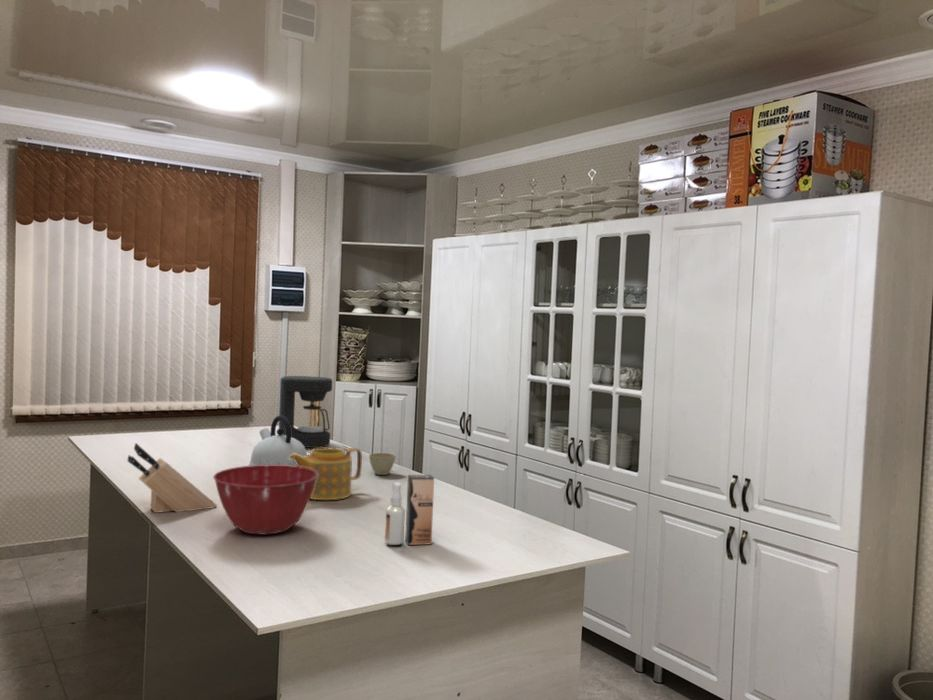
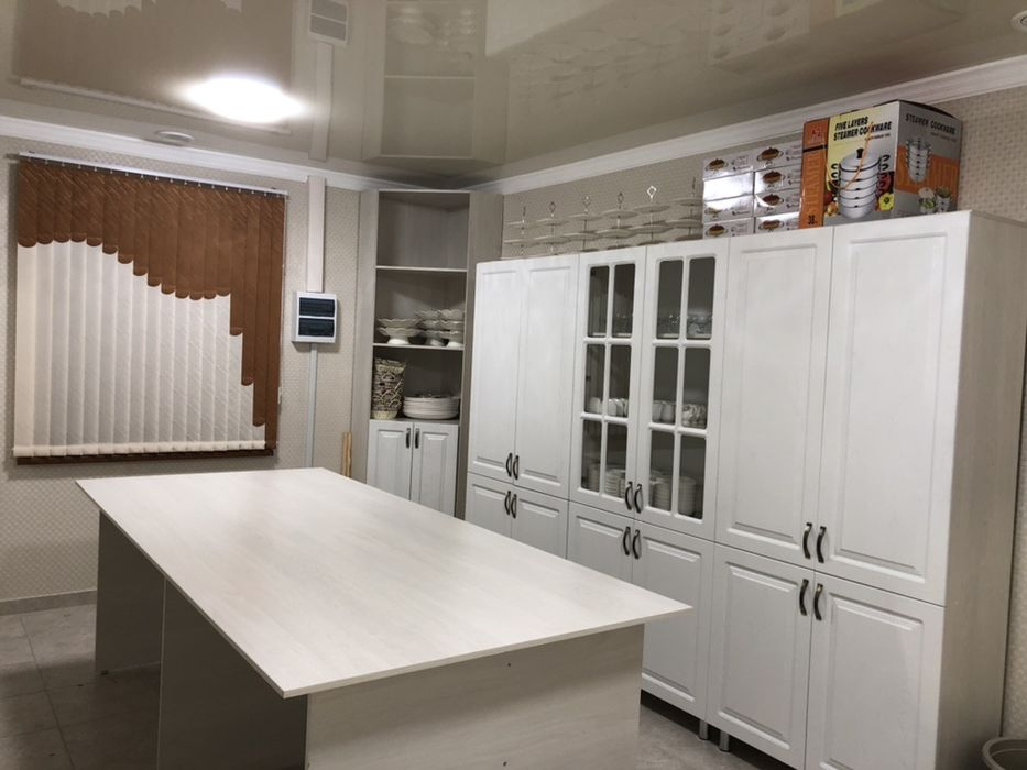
- coffee maker [278,375,333,449]
- knife block [126,442,218,514]
- mixing bowl [212,465,318,536]
- teapot [289,447,363,501]
- kettle [248,415,308,466]
- spray bottle [384,474,435,546]
- flower pot [368,452,397,476]
